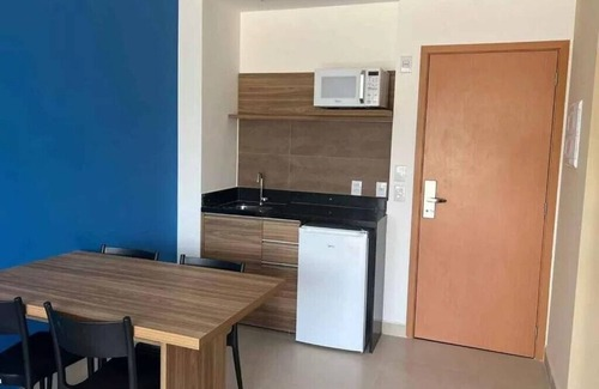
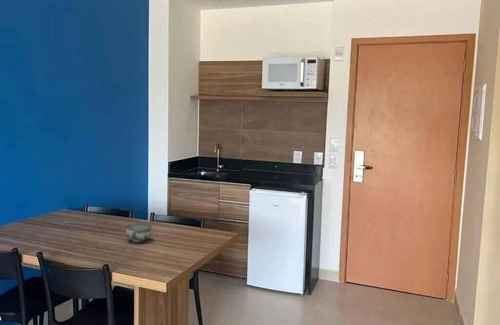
+ bowl [125,222,153,243]
